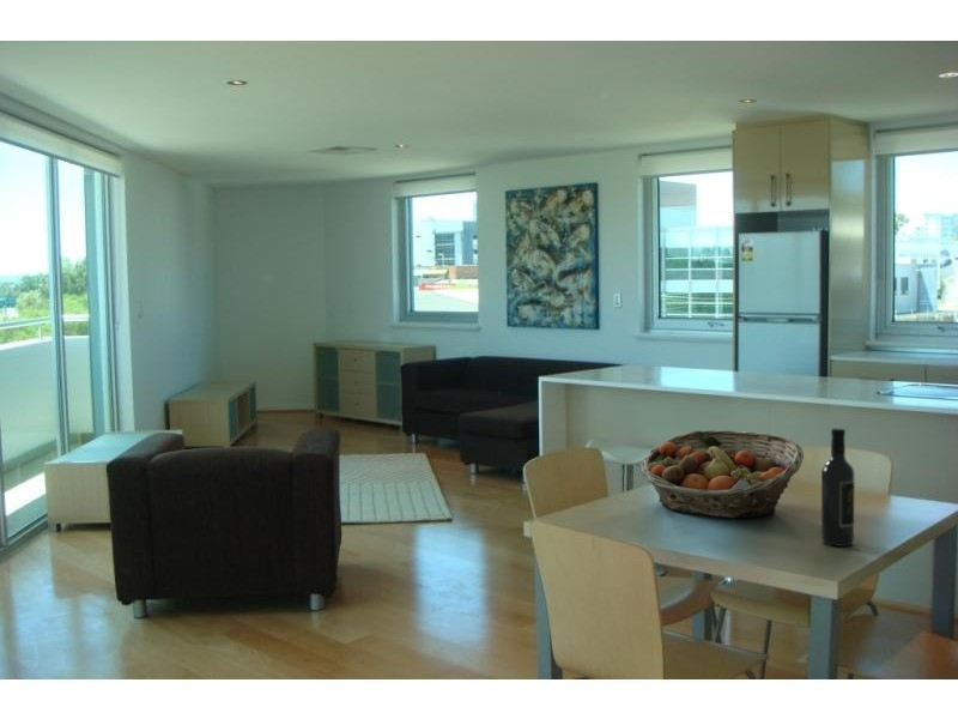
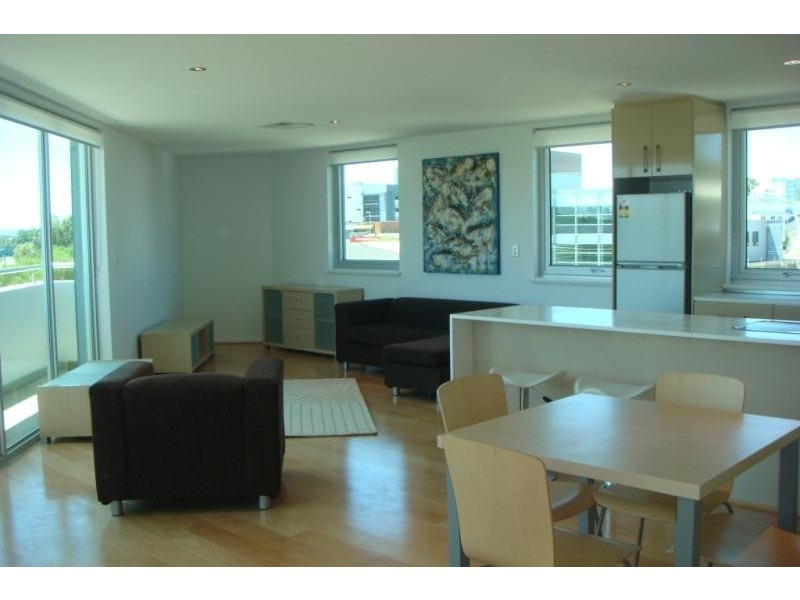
- fruit basket [639,429,805,519]
- wine bottle [820,427,855,548]
